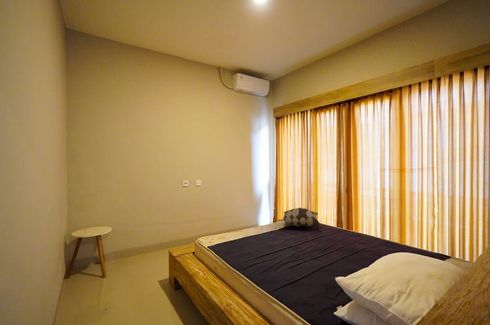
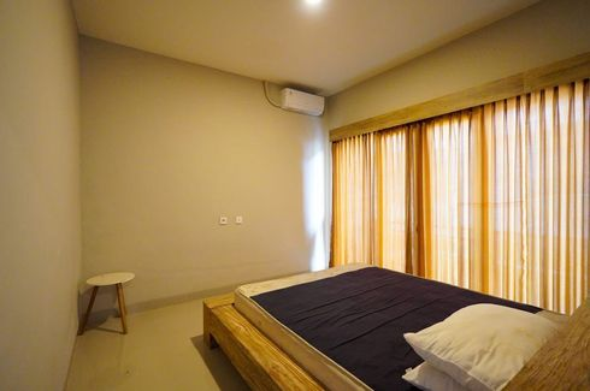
- decorative pillow [278,207,320,228]
